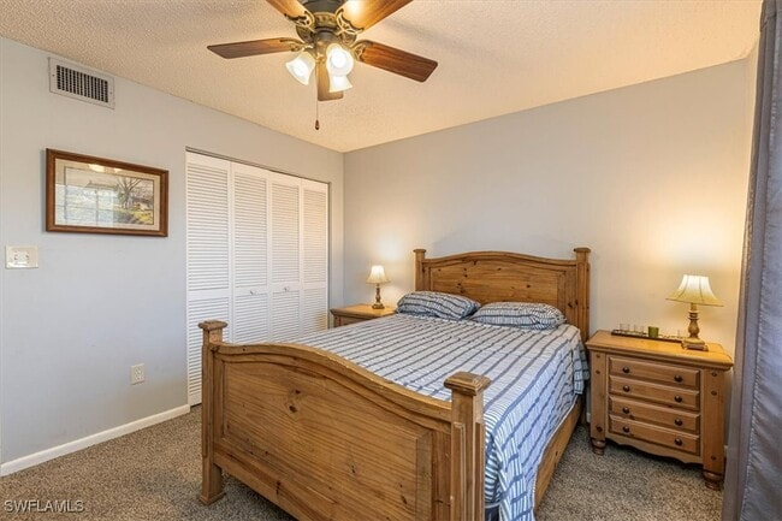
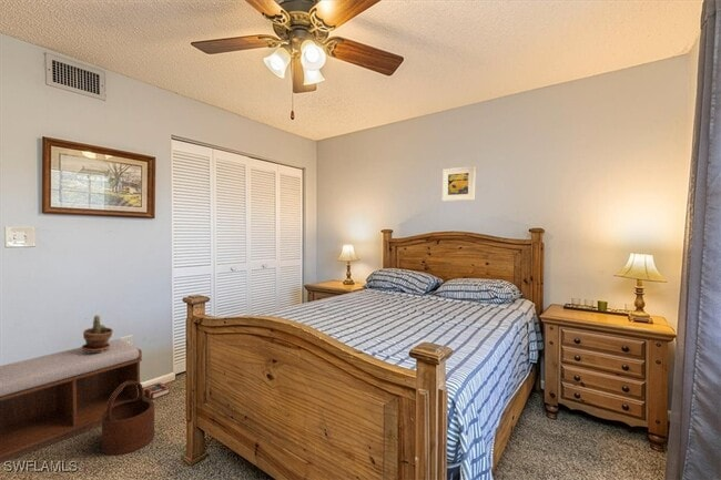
+ wooden bucket [101,381,155,457]
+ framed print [441,165,477,203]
+ bench [0,338,143,463]
+ book [142,381,171,400]
+ potted plant [80,314,114,353]
